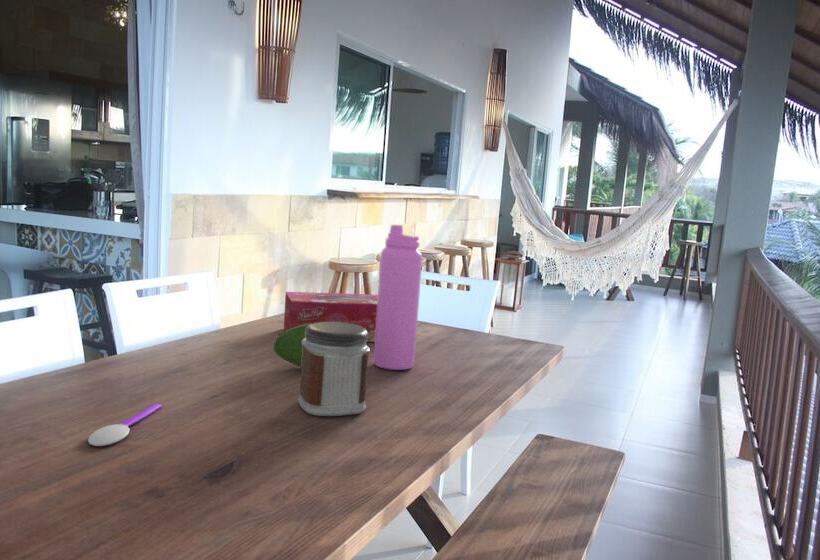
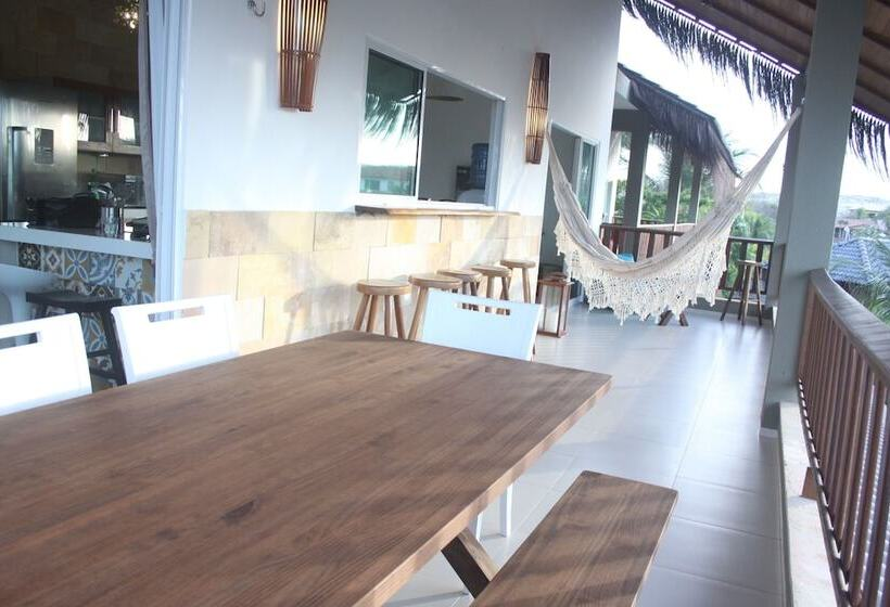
- water bottle [372,224,423,371]
- fruit [272,323,312,368]
- tissue box [283,291,378,343]
- spoon [87,403,163,447]
- jar [297,322,371,417]
